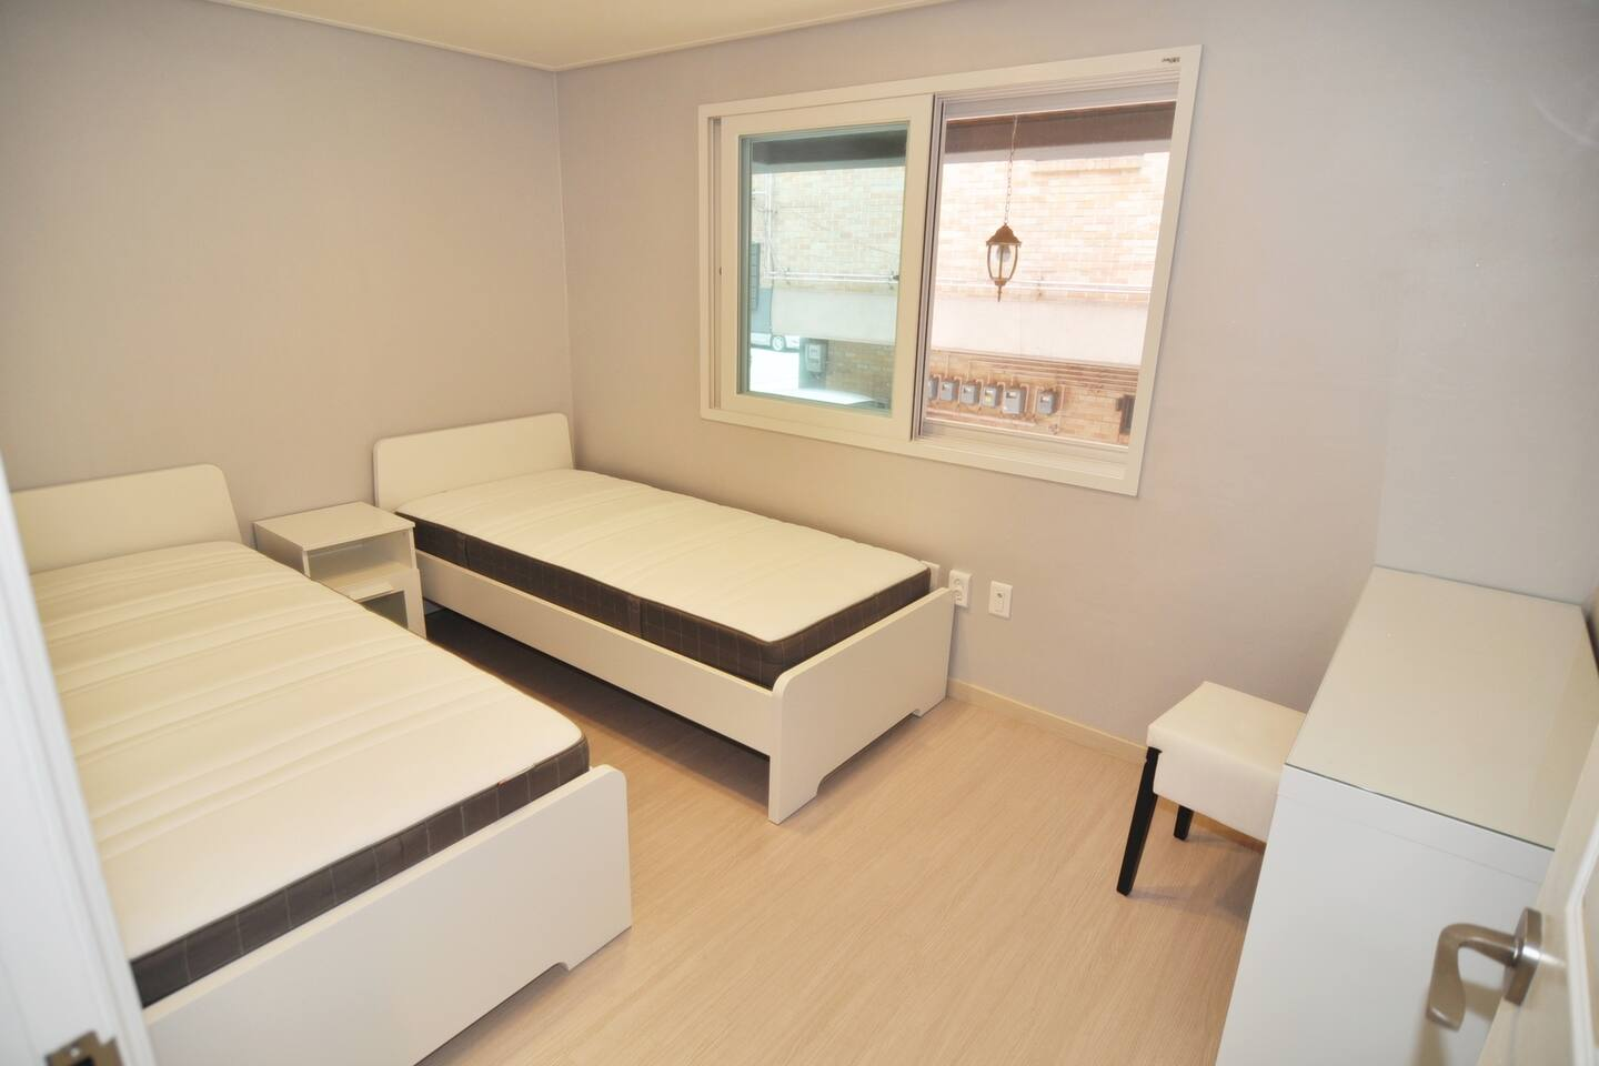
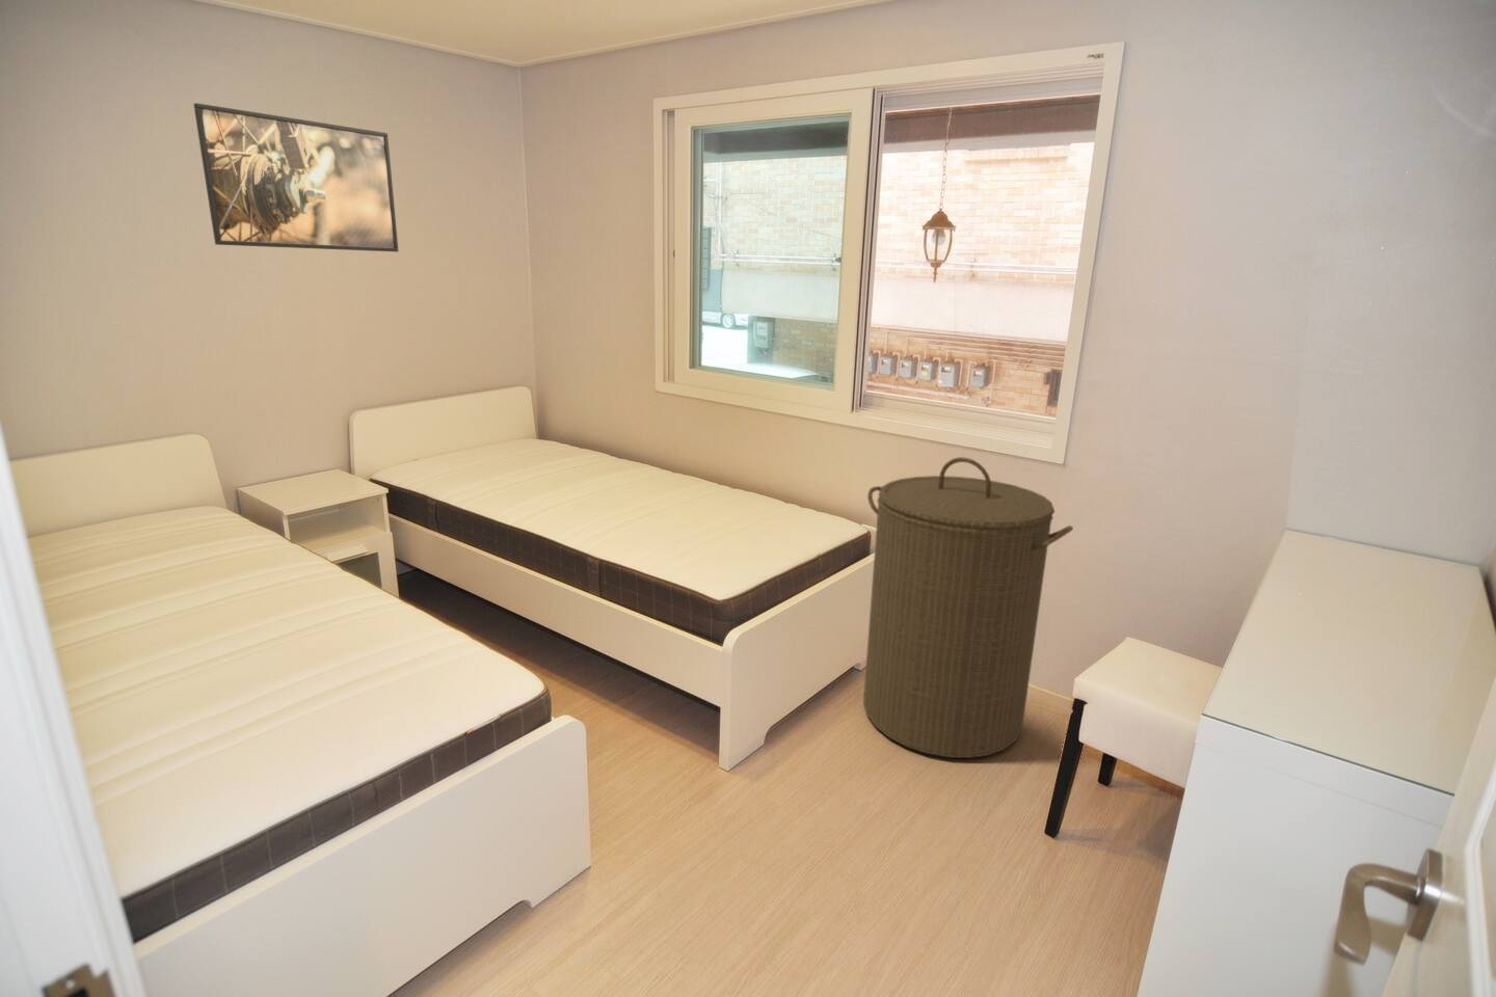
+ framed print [193,101,398,253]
+ laundry hamper [863,456,1074,759]
